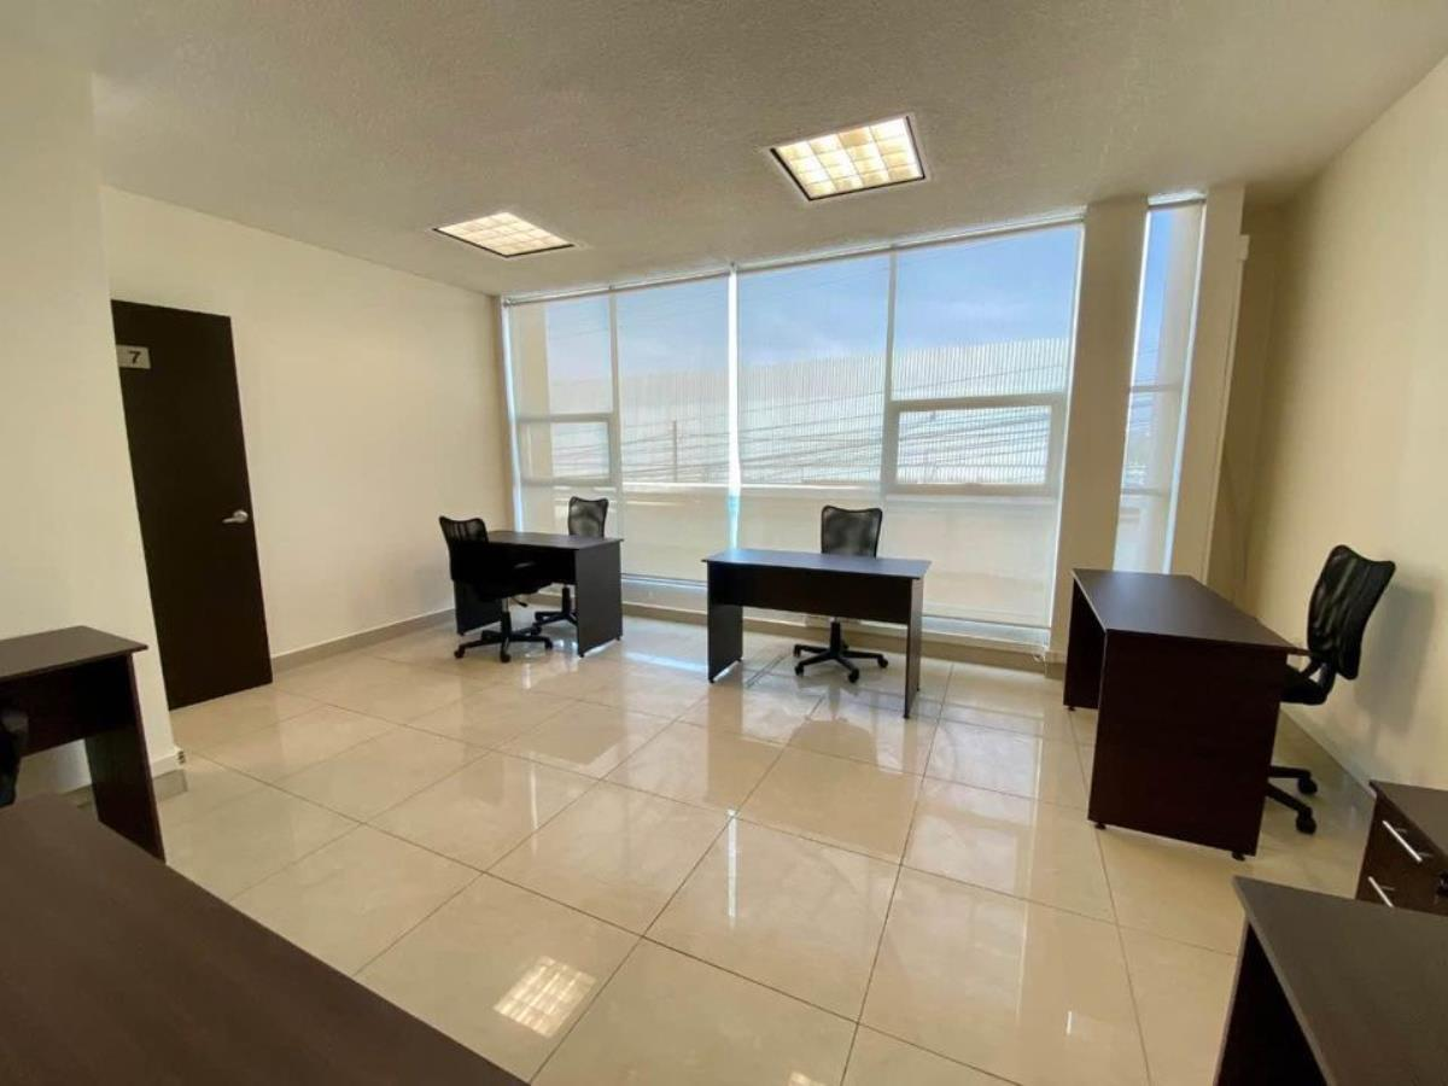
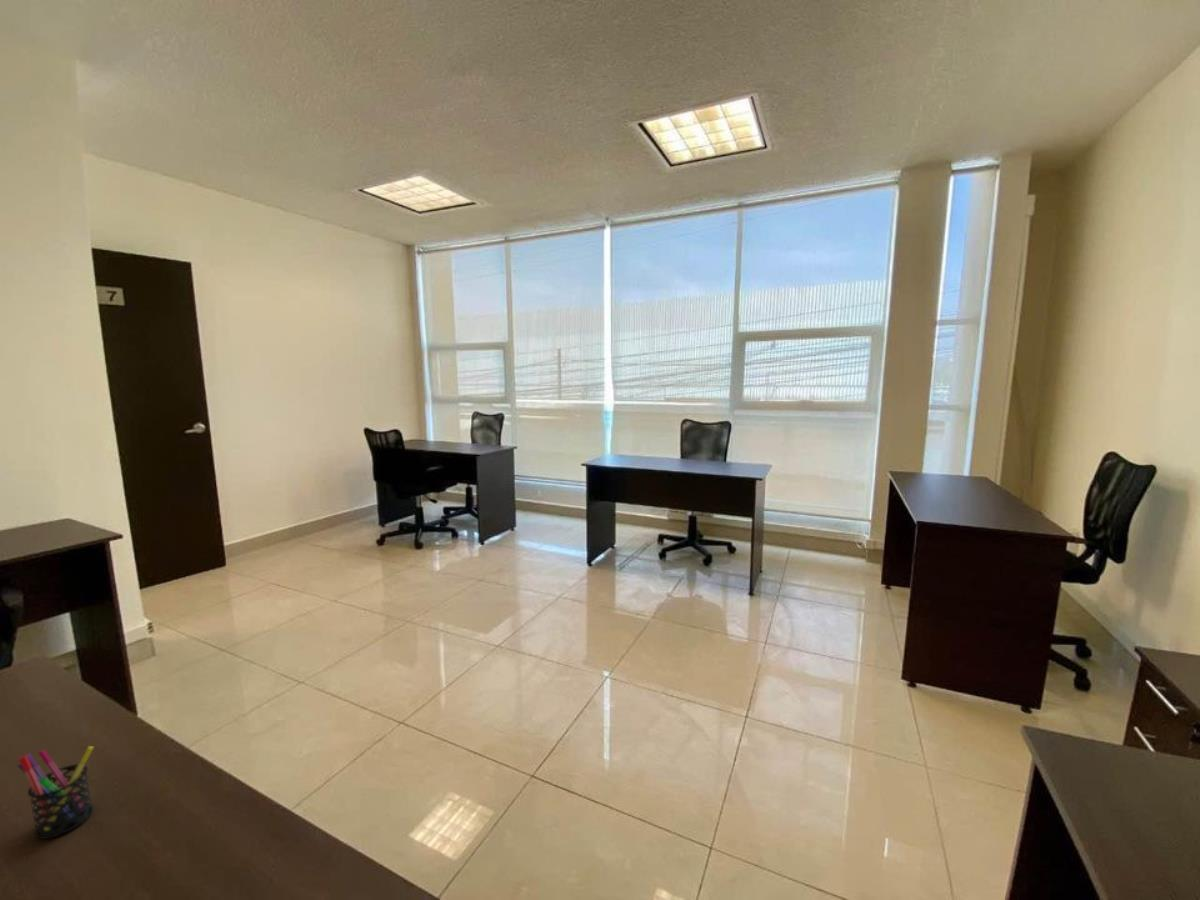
+ pen holder [17,745,95,840]
